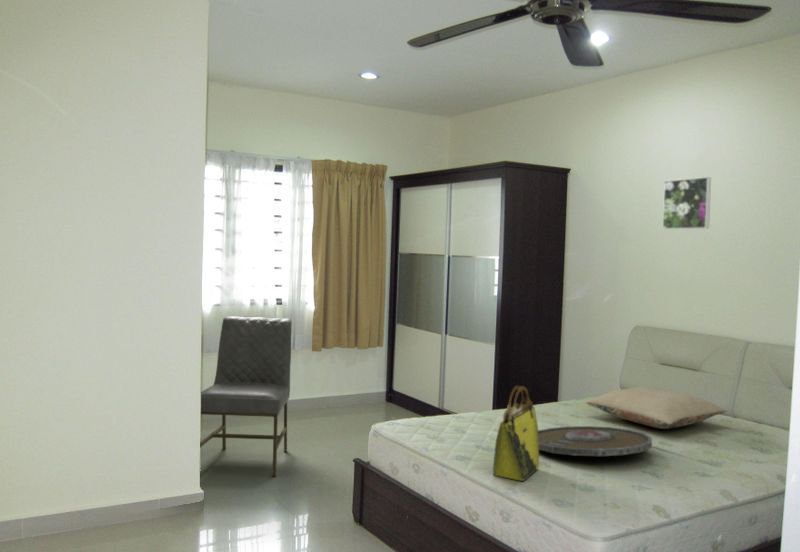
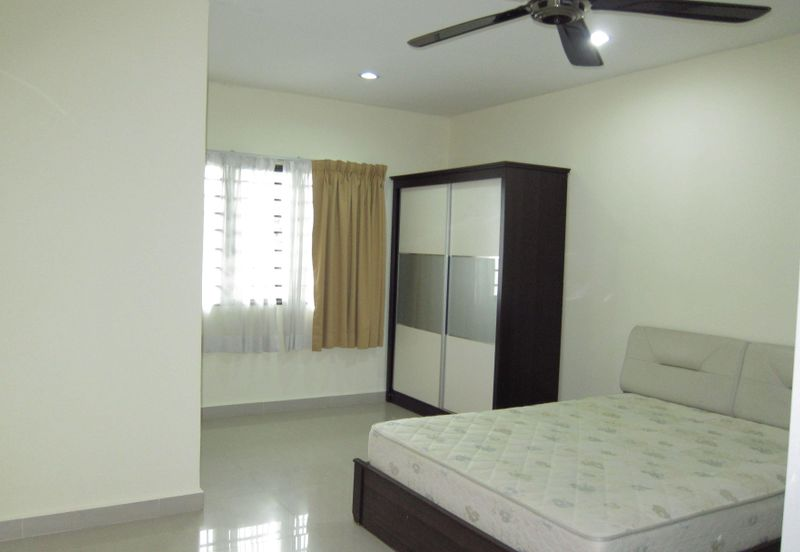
- serving tray [538,425,653,457]
- tote bag [492,385,540,482]
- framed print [661,176,712,230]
- chair [199,315,293,477]
- pillow [585,385,728,430]
